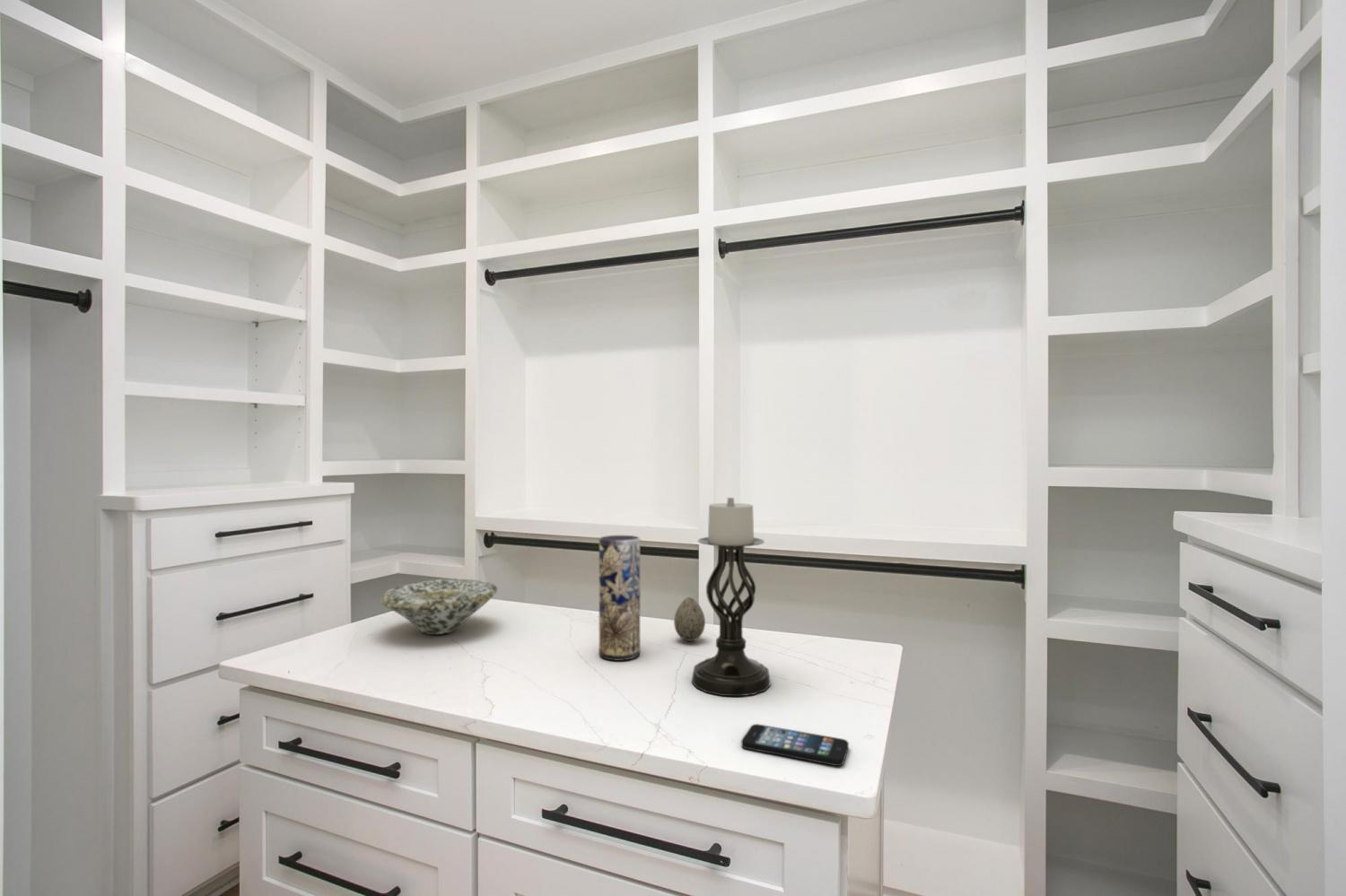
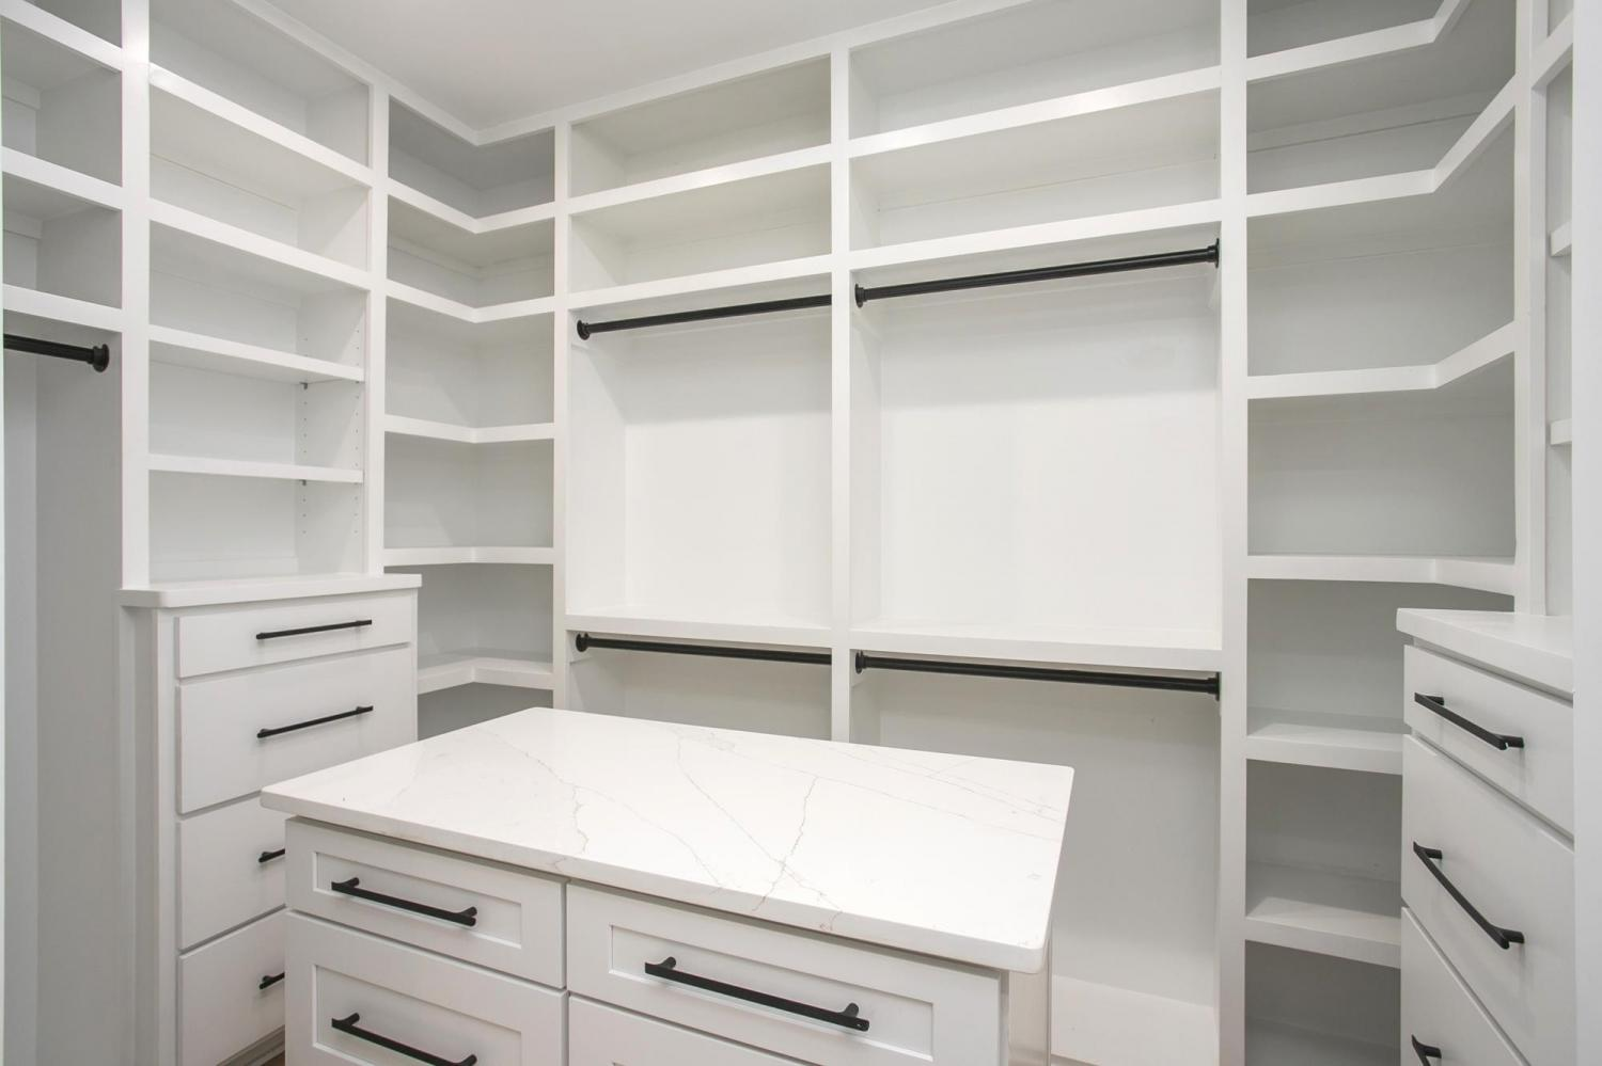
- candle holder [691,497,772,697]
- bowl [380,578,498,636]
- vase [599,535,641,661]
- smartphone [740,723,850,767]
- decorative egg [673,596,706,642]
